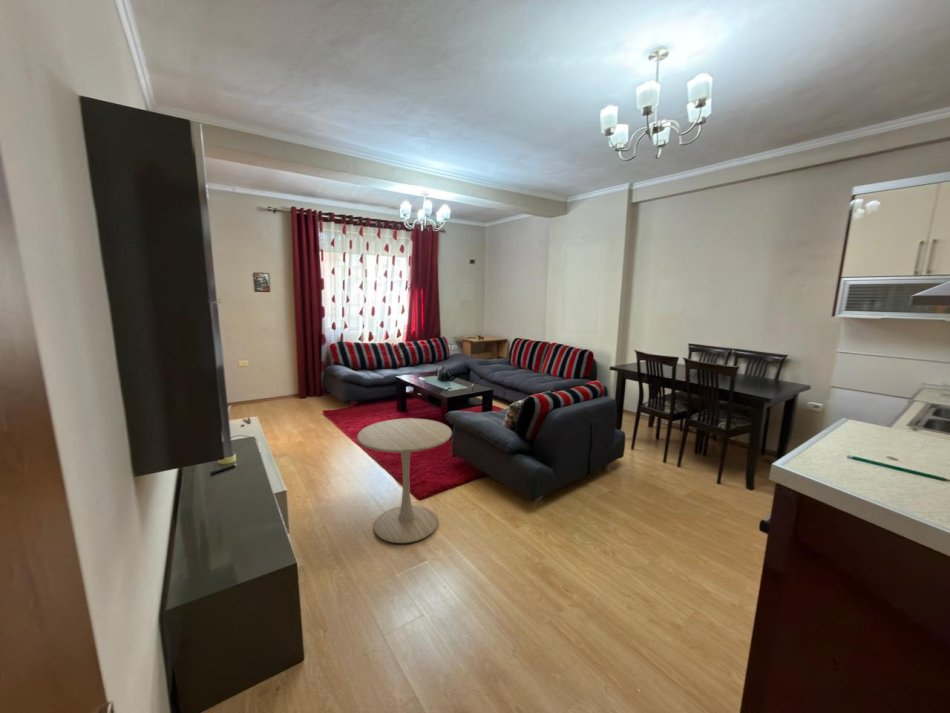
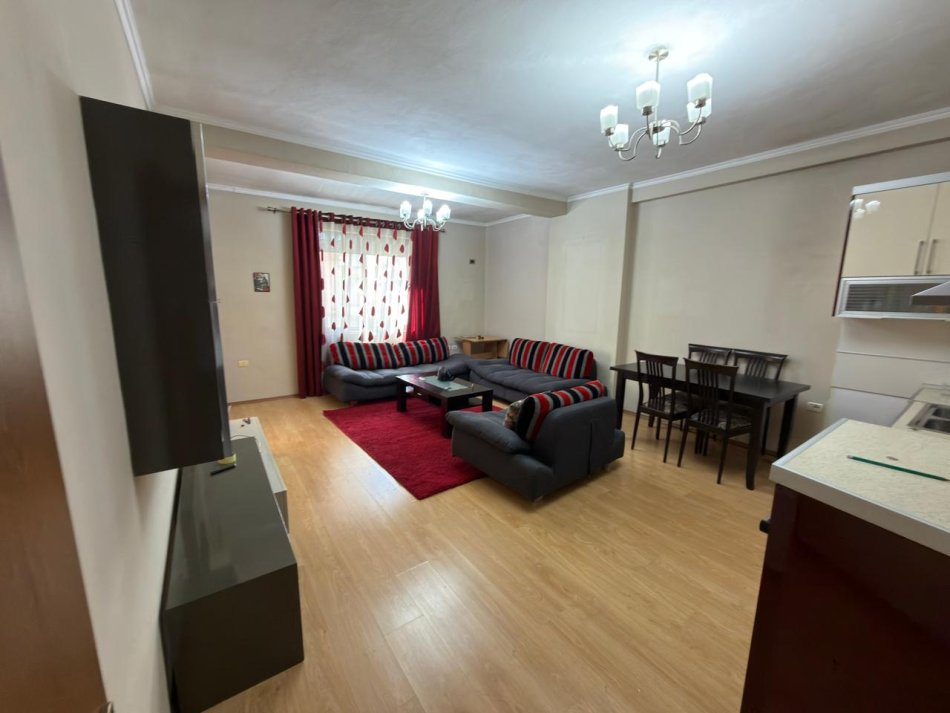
- side table [356,417,453,544]
